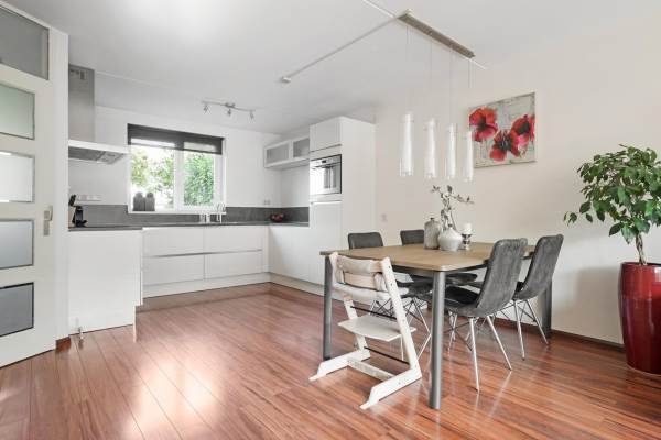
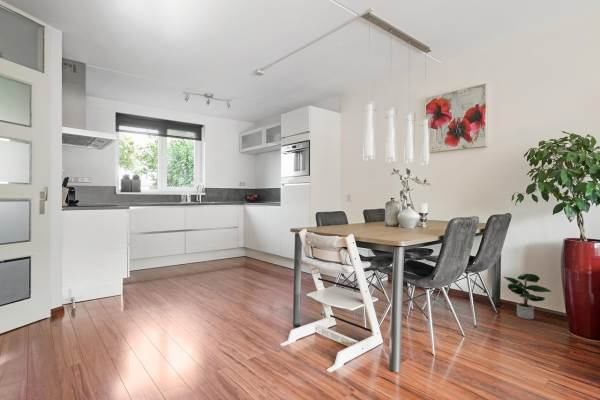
+ potted plant [503,273,553,320]
